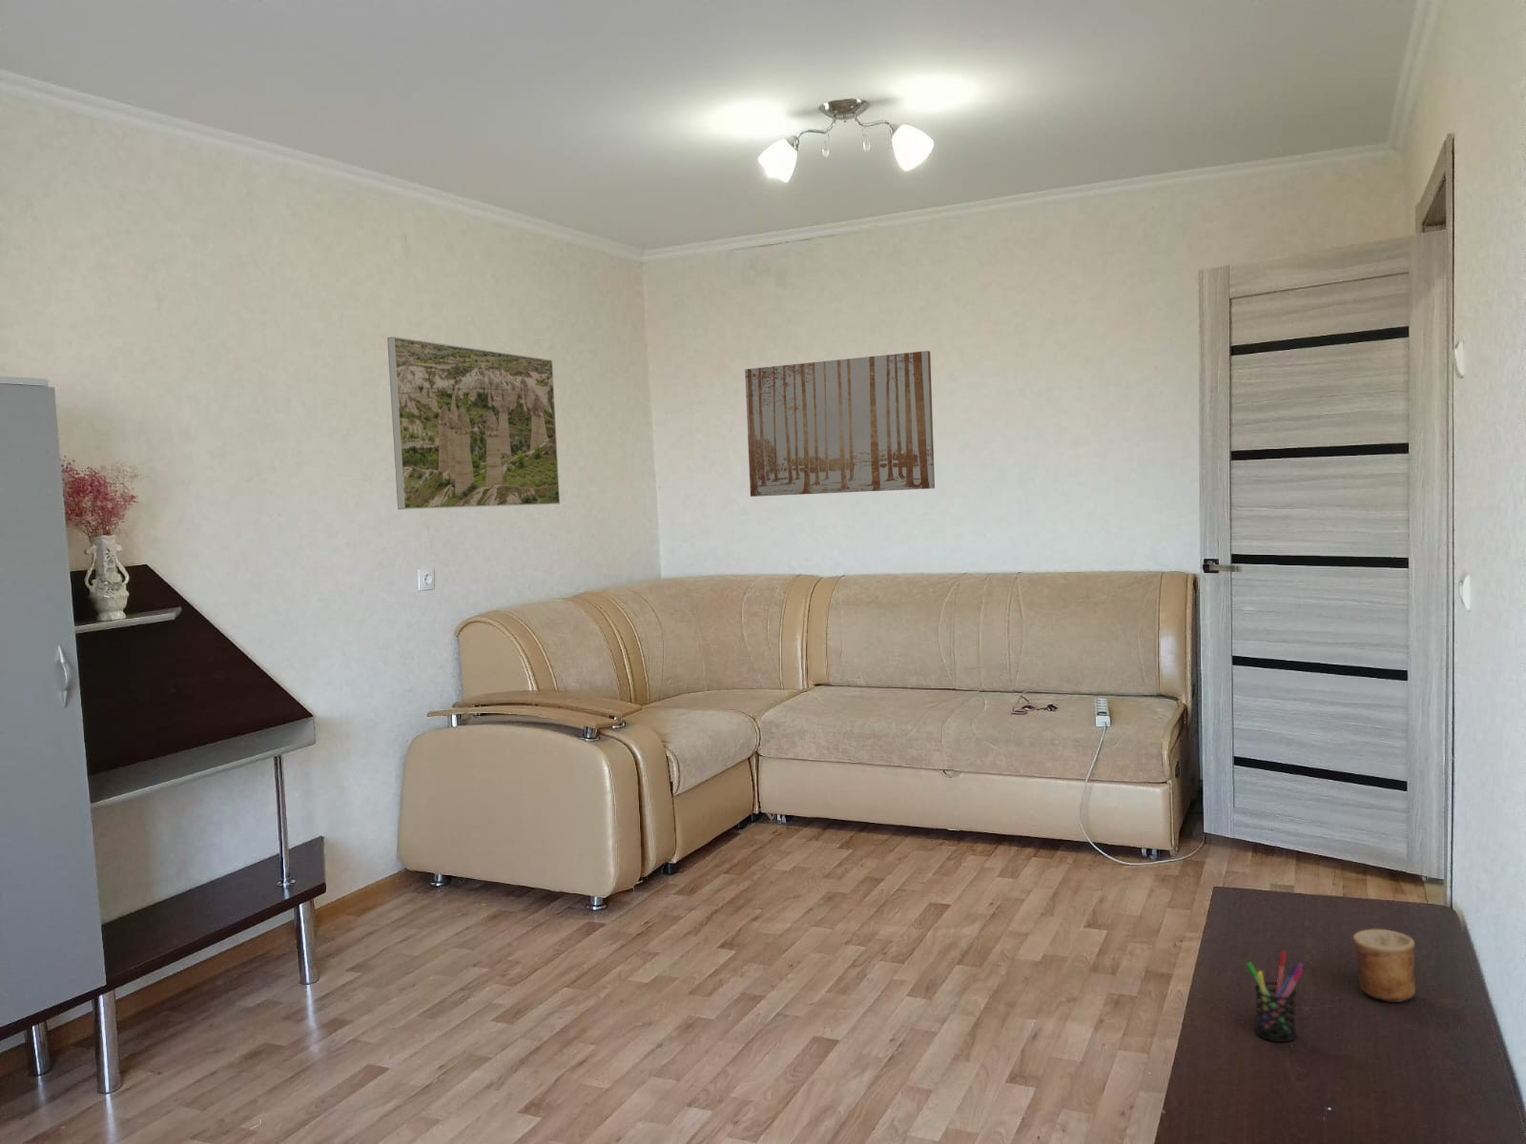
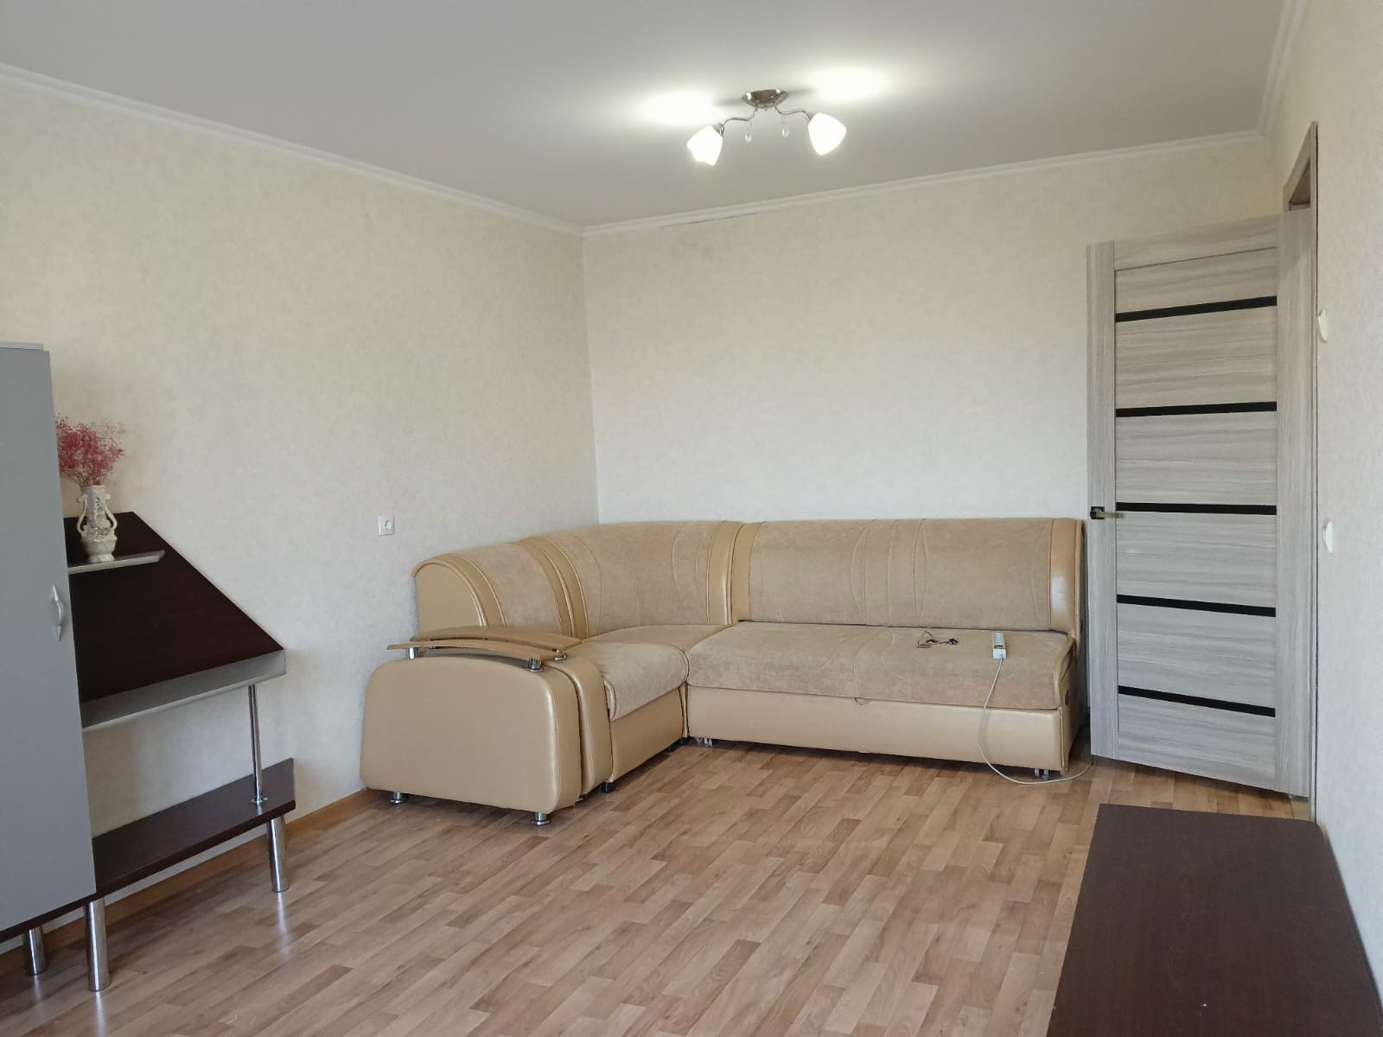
- wall art [744,350,936,497]
- cup [1353,929,1417,1003]
- pen holder [1246,951,1305,1043]
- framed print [386,335,561,511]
